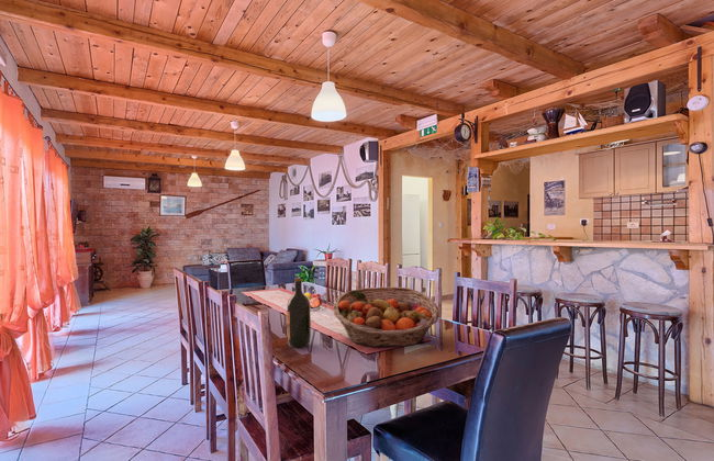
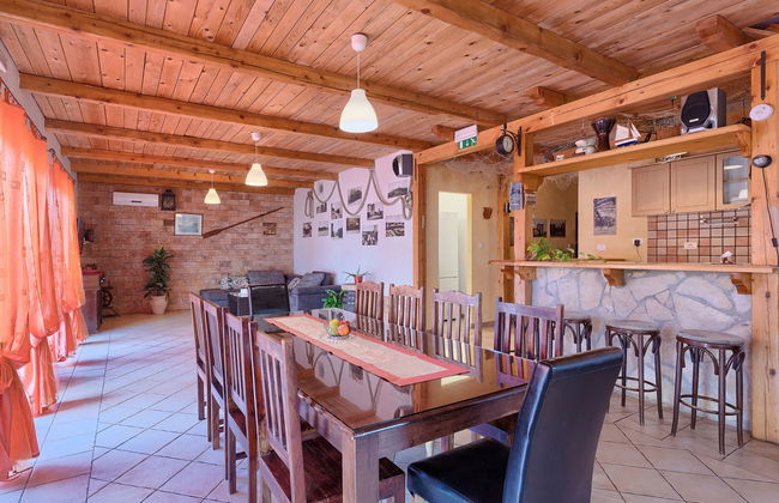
- wine bottle [286,277,312,349]
- fruit basket [333,285,440,348]
